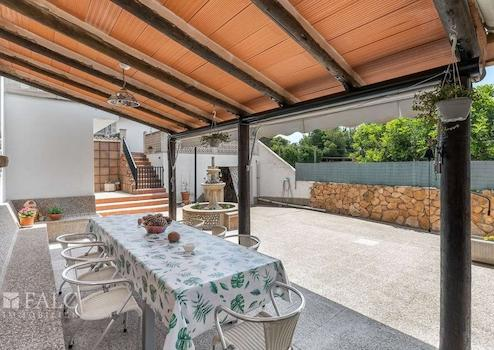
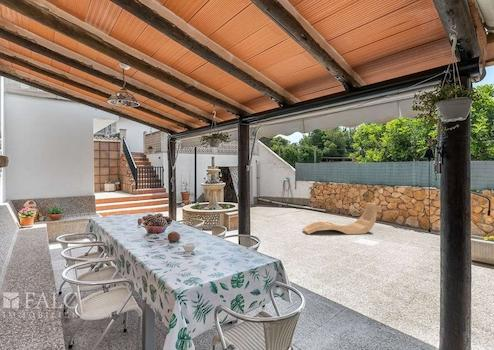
+ lounge chair [302,202,378,235]
